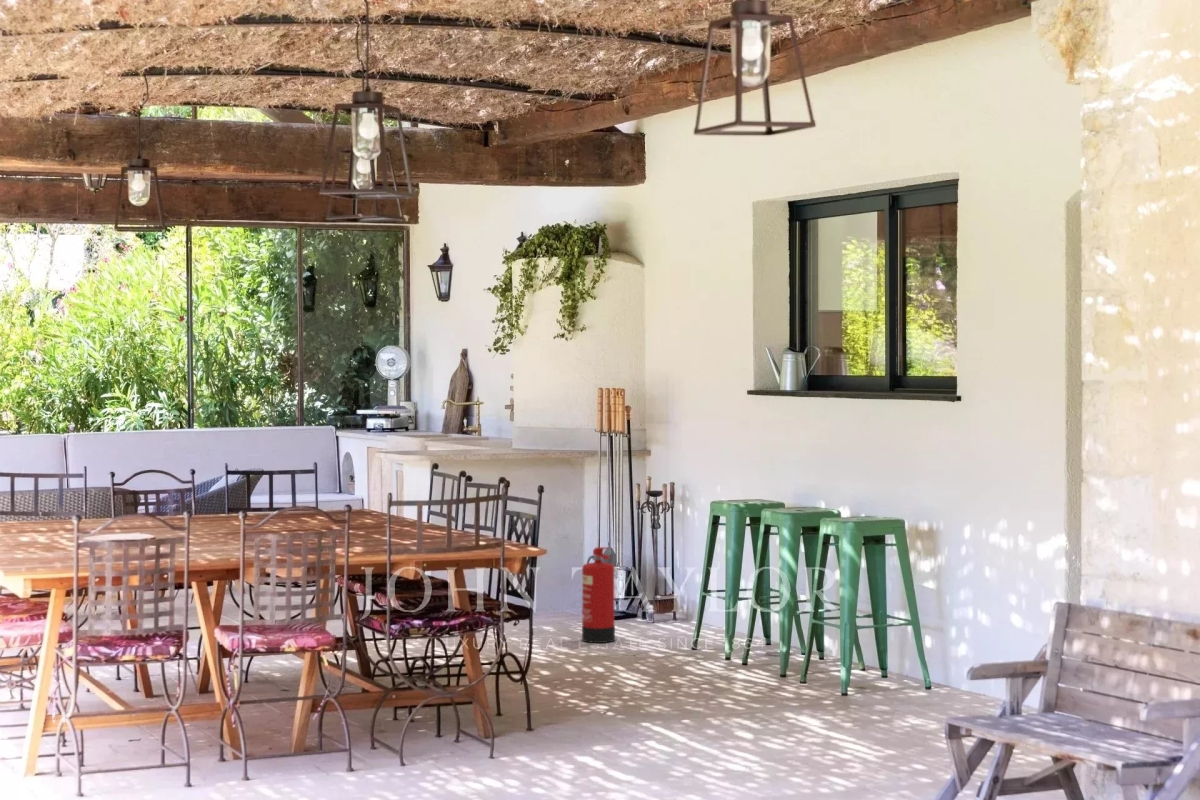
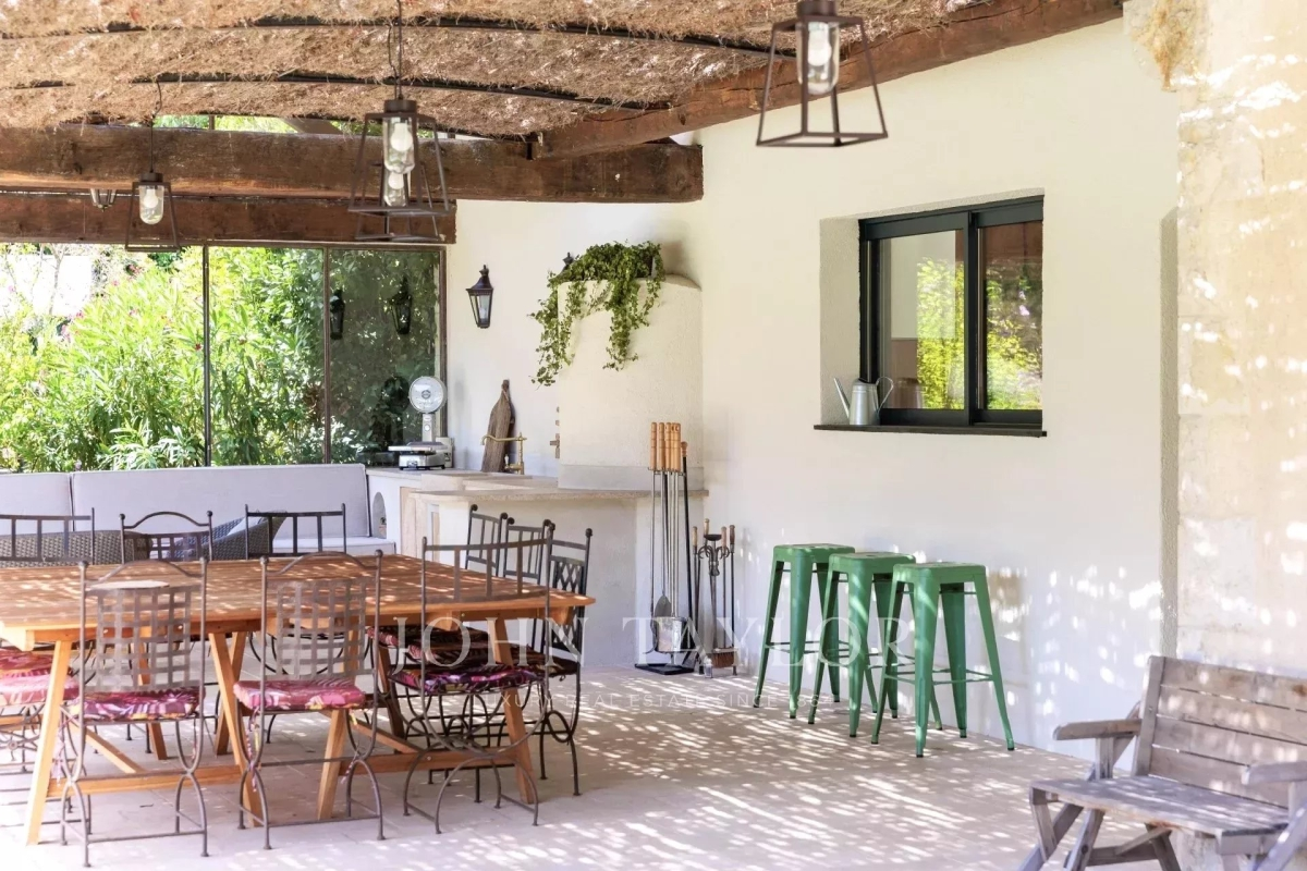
- fire extinguisher [581,546,616,644]
